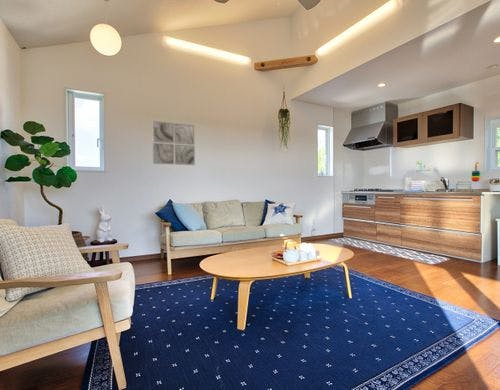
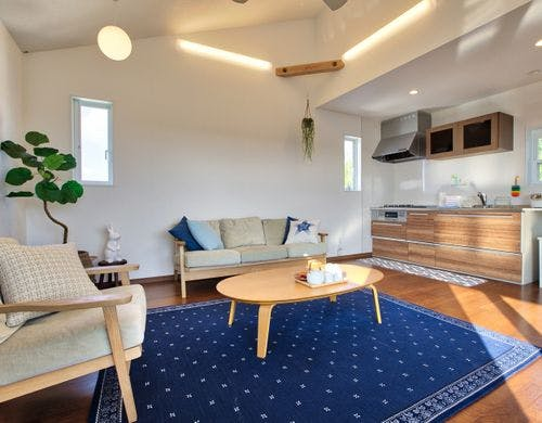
- wall art [151,120,196,166]
